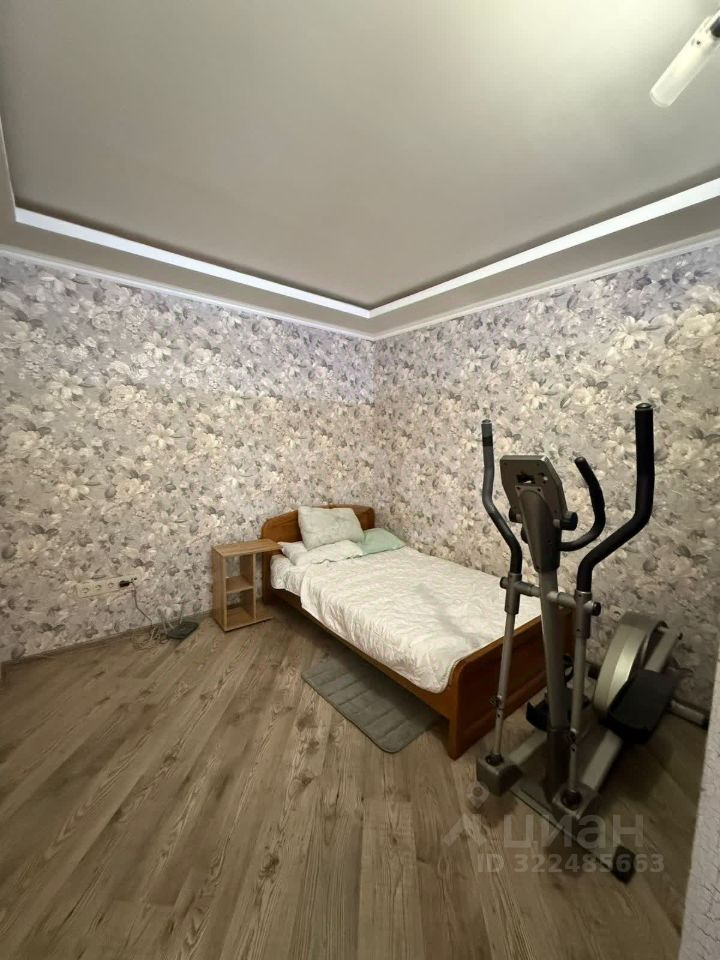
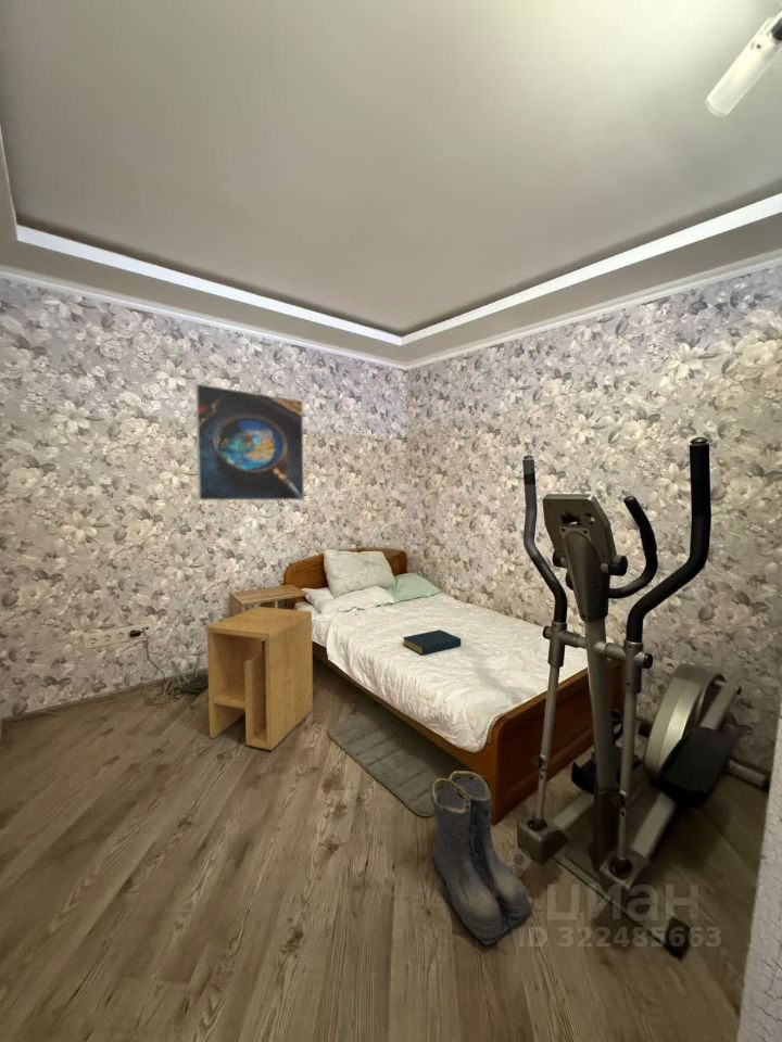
+ side table [206,606,314,751]
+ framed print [194,383,305,501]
+ hardback book [402,628,463,656]
+ boots [429,770,535,946]
